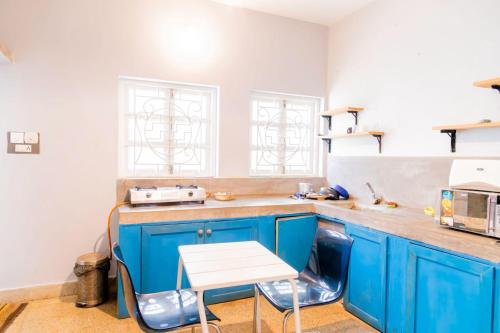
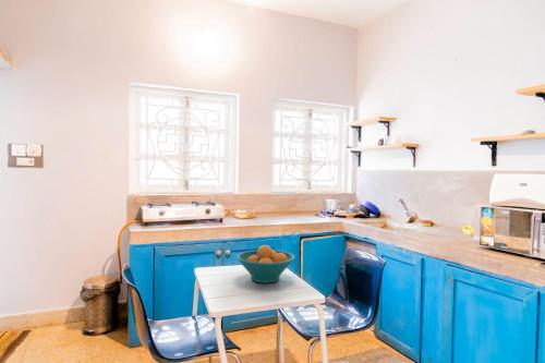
+ fruit bowl [235,244,296,285]
